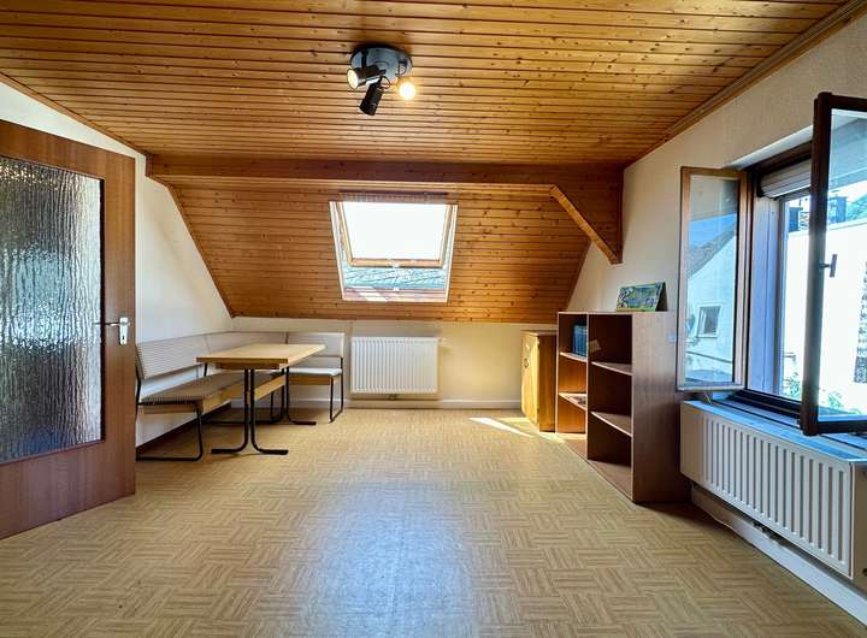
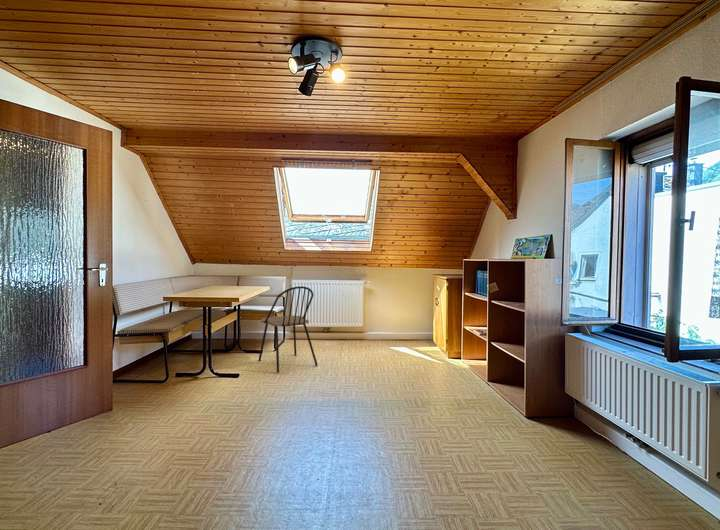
+ dining chair [257,285,319,374]
